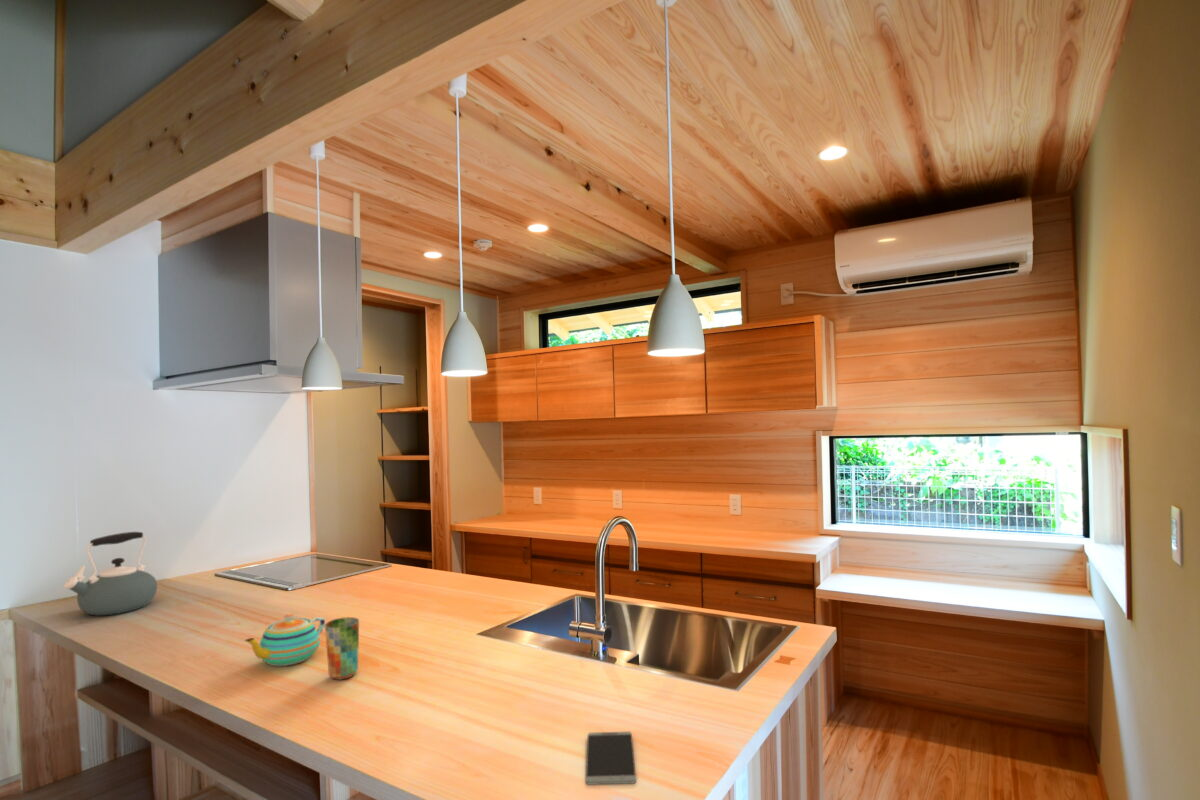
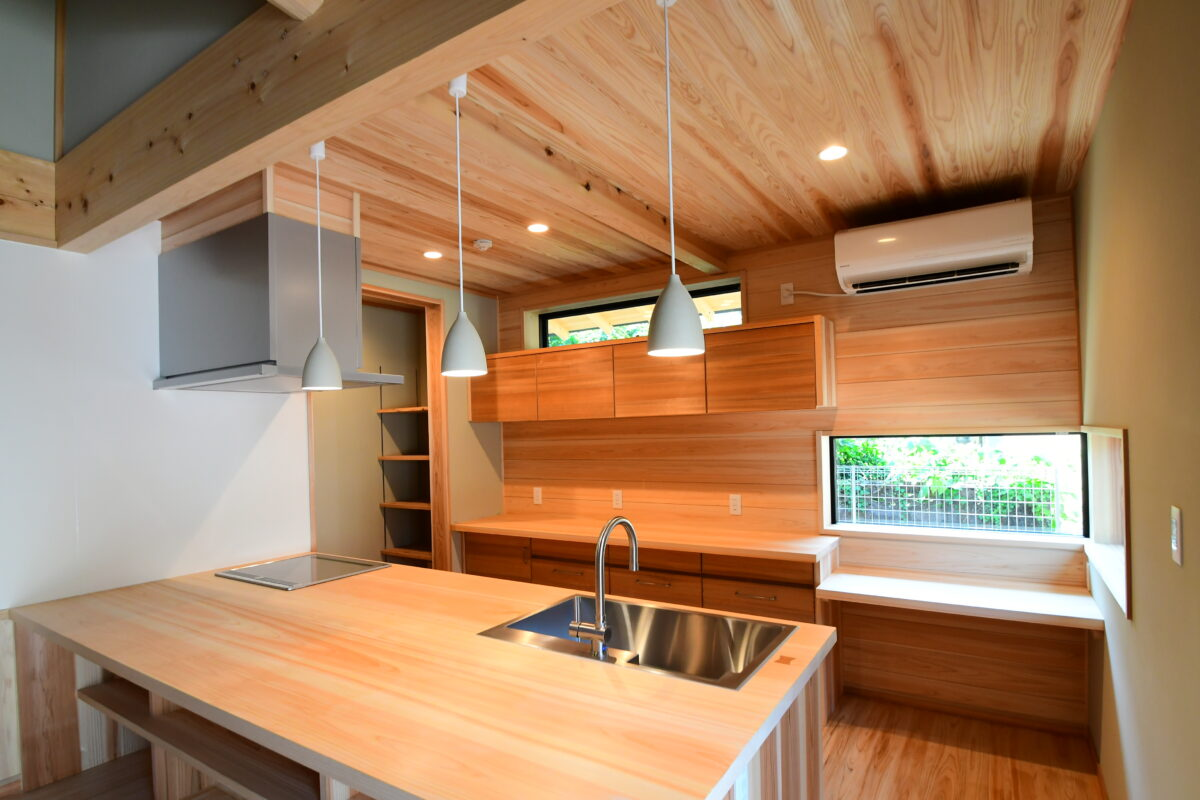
- smartphone [585,731,637,786]
- kettle [63,531,158,617]
- teapot [243,613,326,667]
- cup [324,616,360,681]
